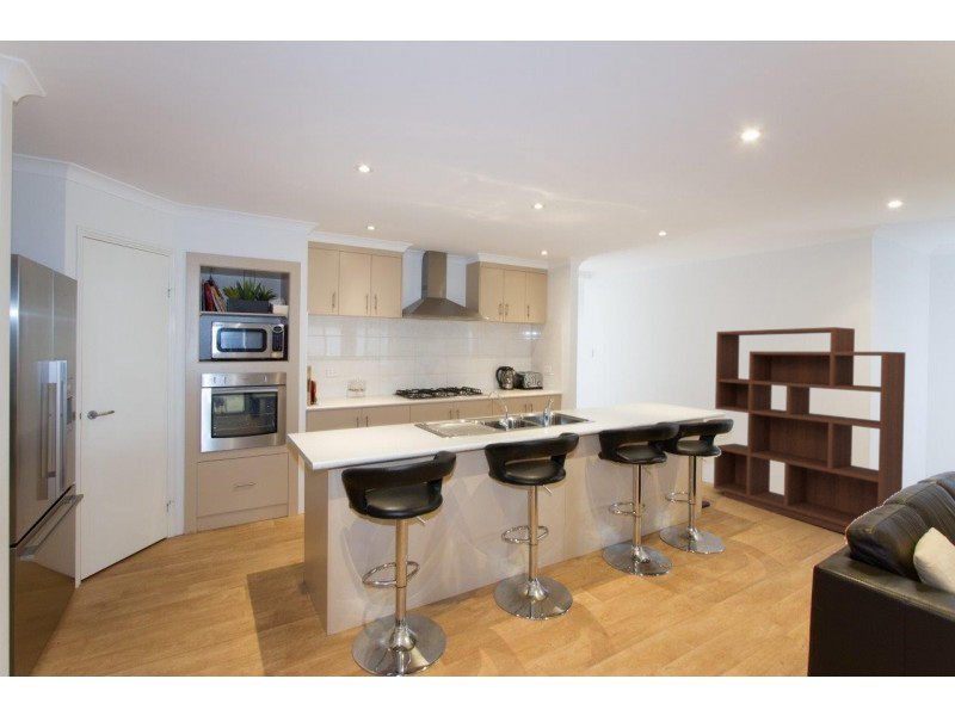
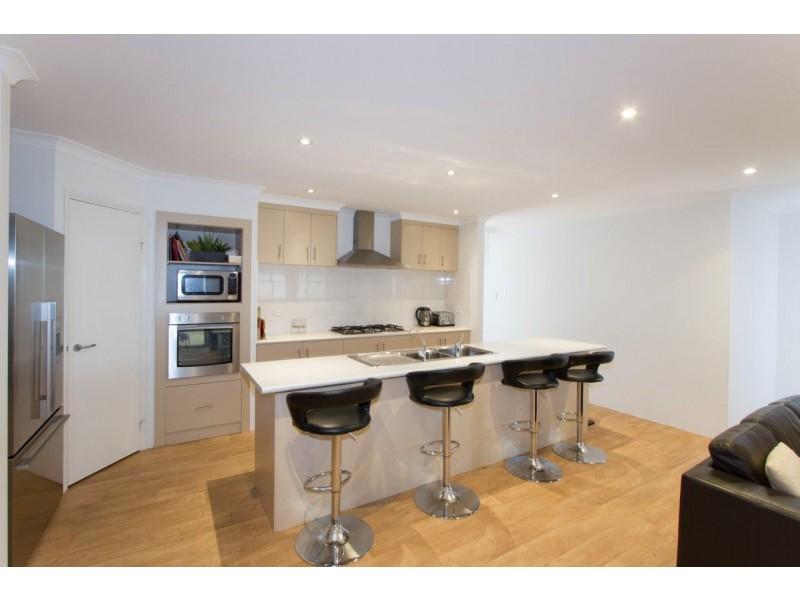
- bookshelf [713,326,907,535]
